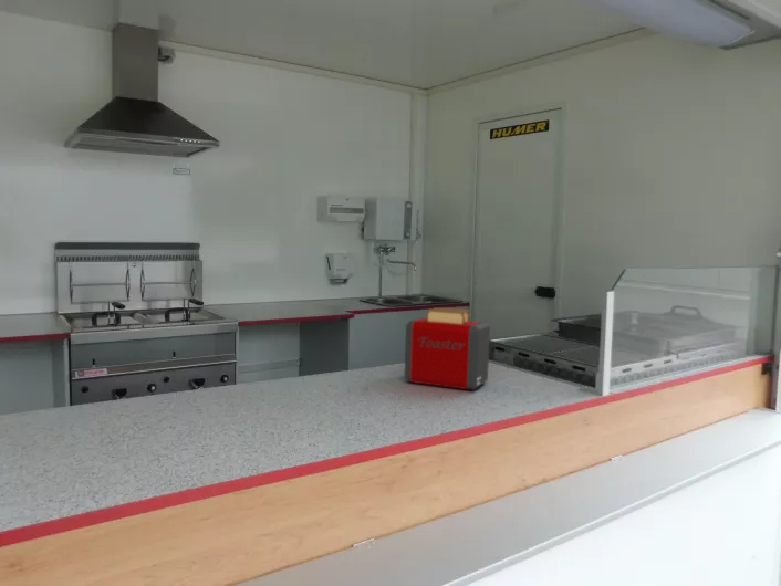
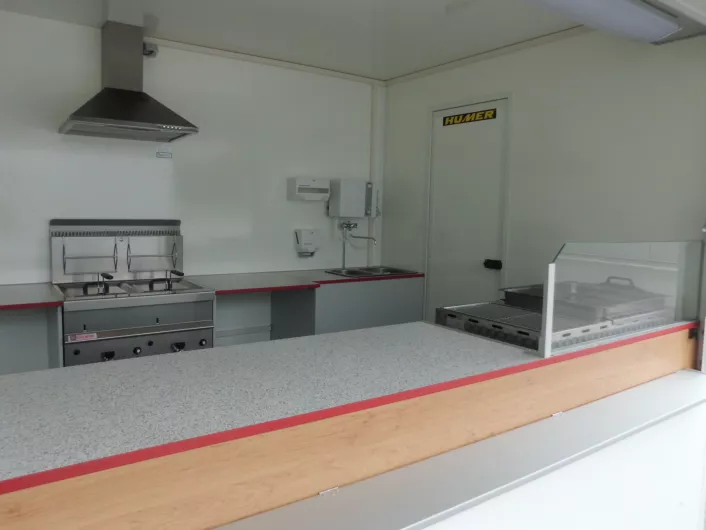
- toaster [404,307,491,391]
